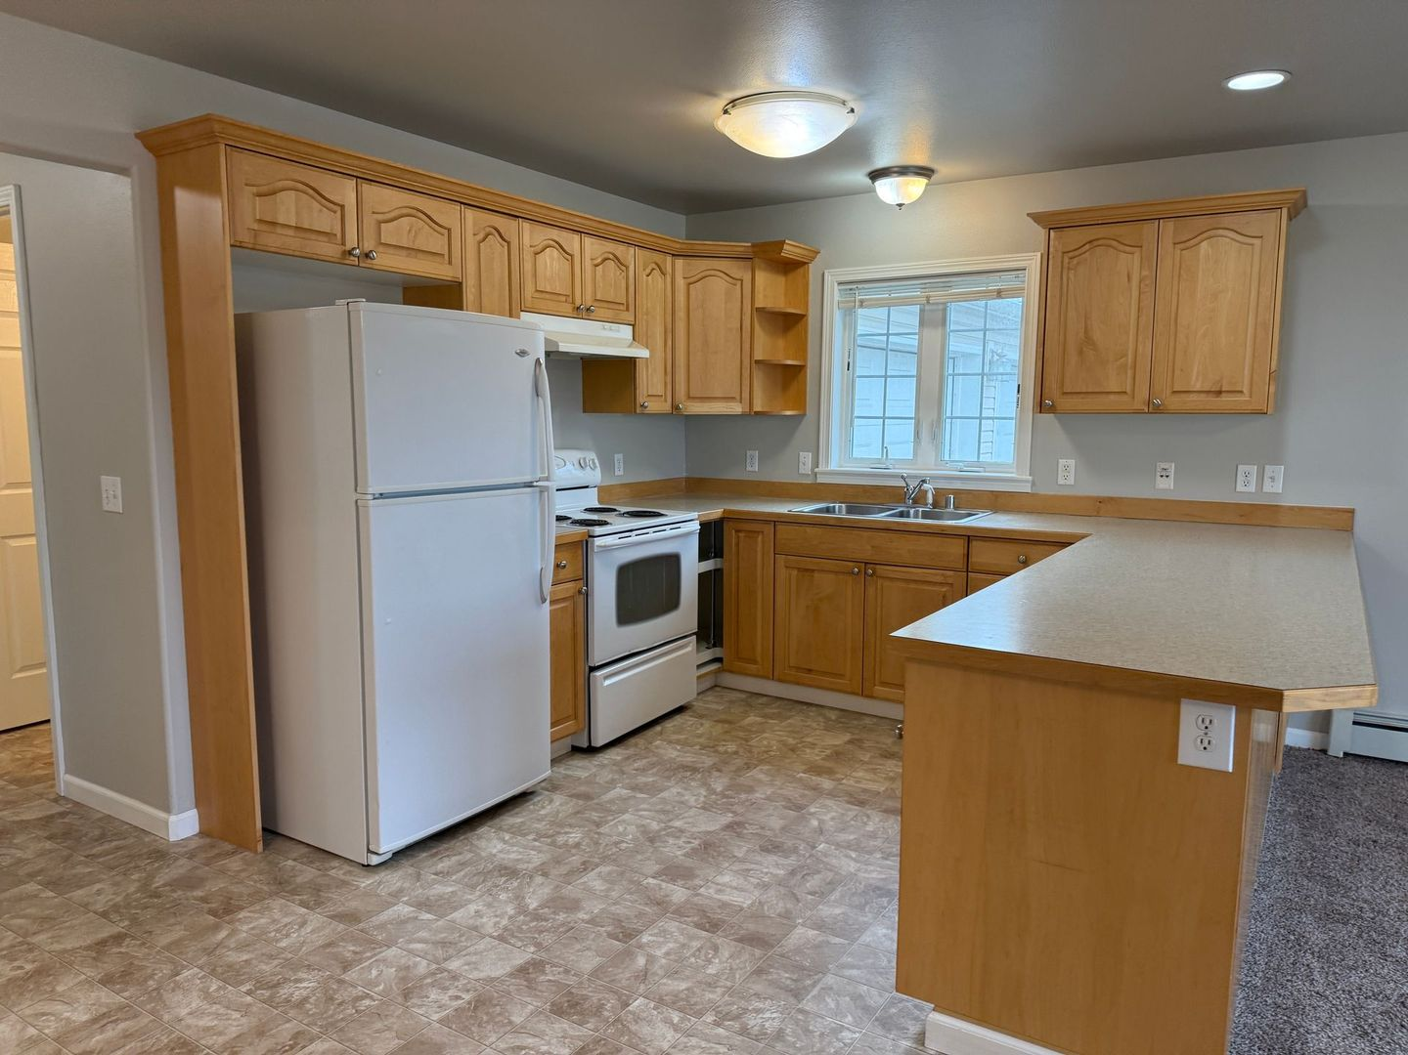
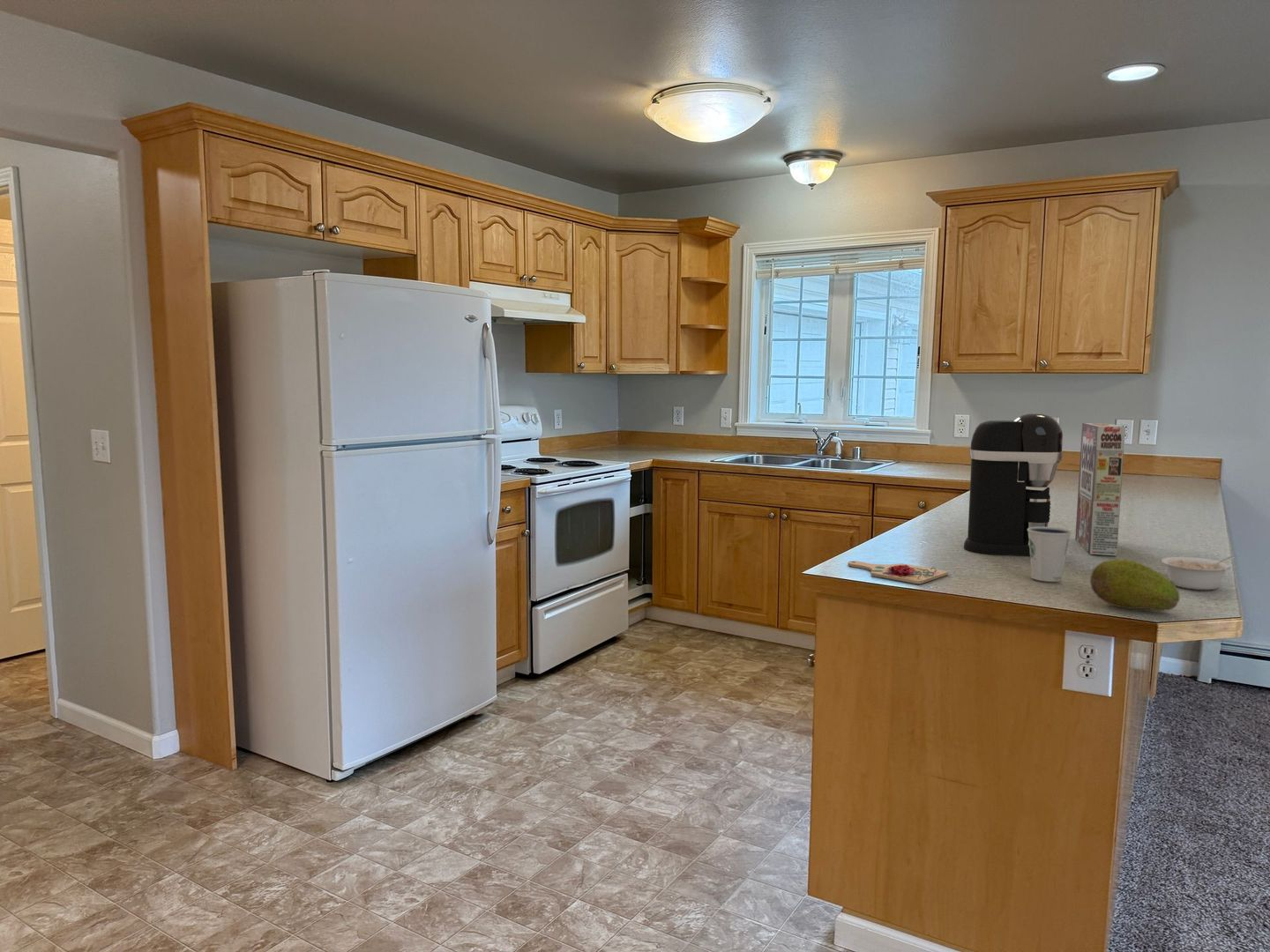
+ coffee maker [963,413,1064,556]
+ legume [1161,555,1236,591]
+ cutting board [847,561,949,584]
+ dixie cup [1027,526,1072,583]
+ fruit [1089,558,1181,612]
+ cereal box [1074,422,1126,556]
